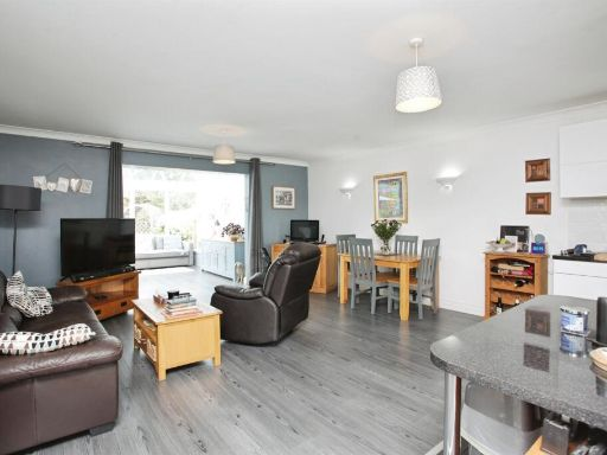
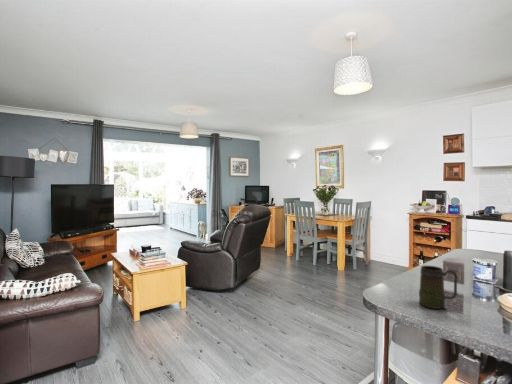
+ mug [418,265,459,310]
